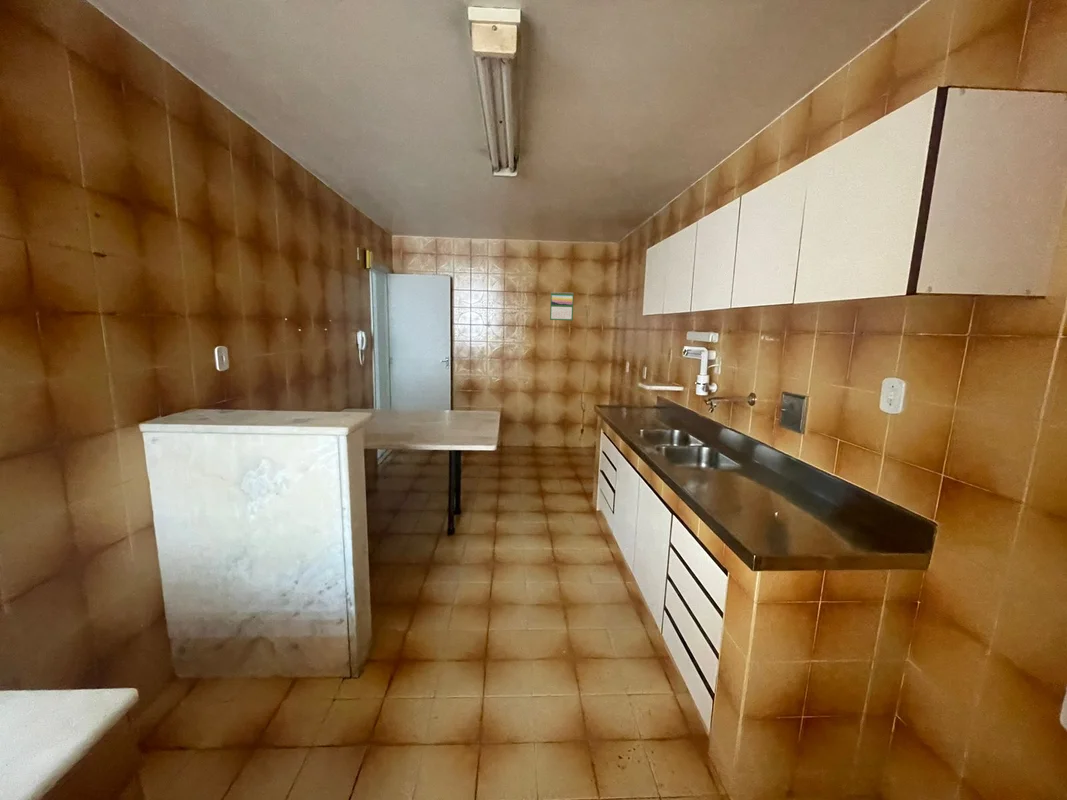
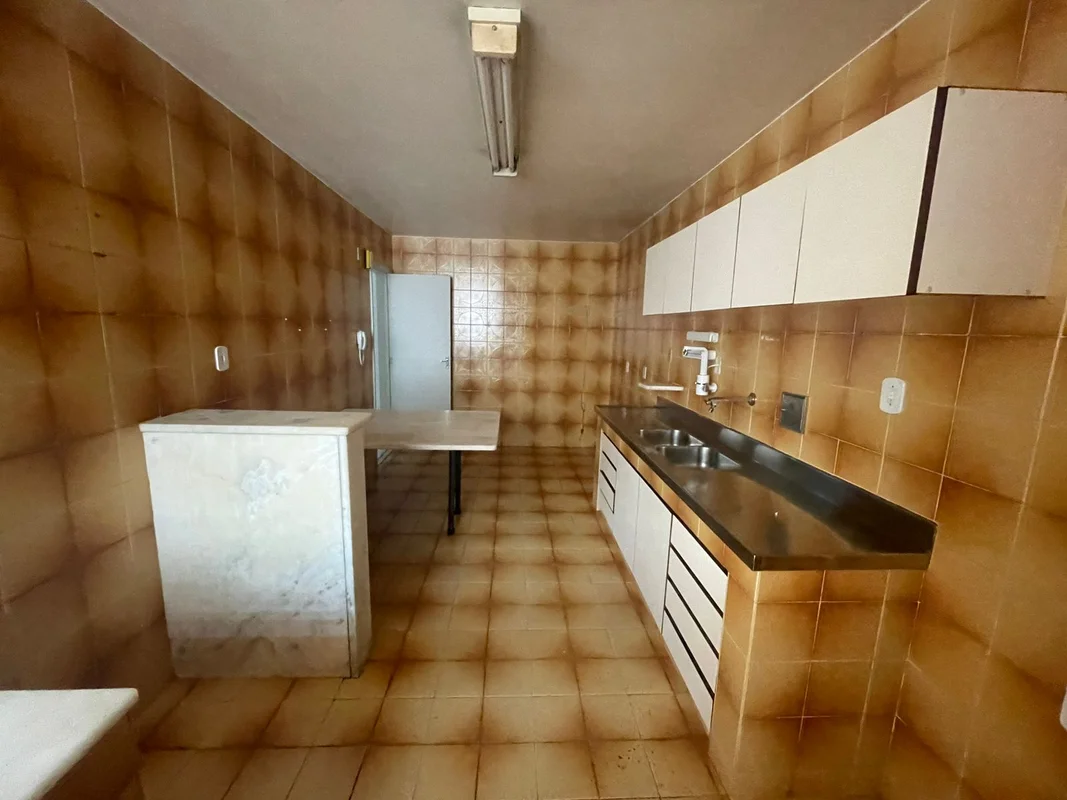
- calendar [549,291,575,322]
